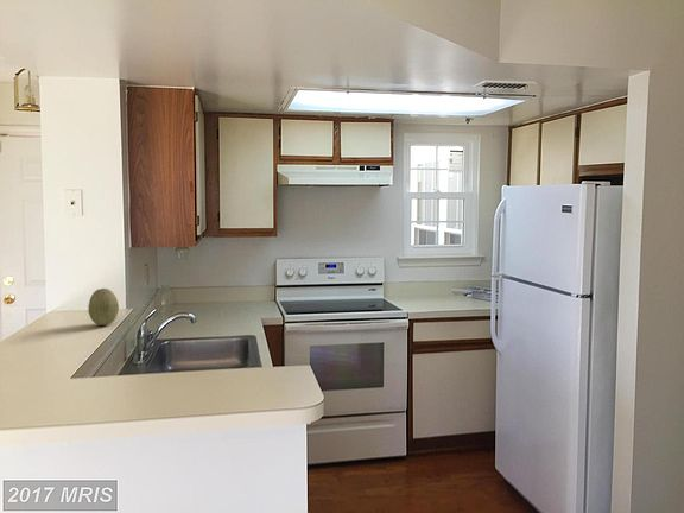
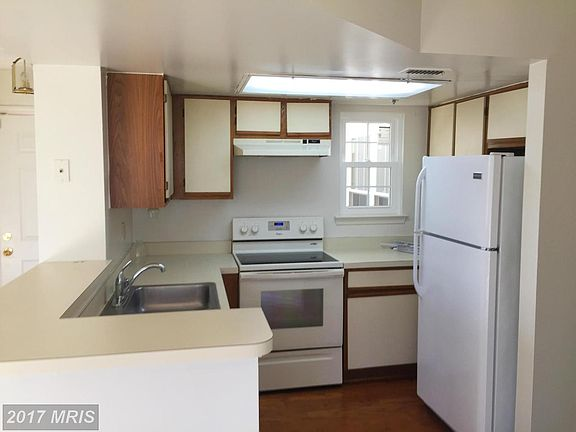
- fruit [87,287,120,327]
